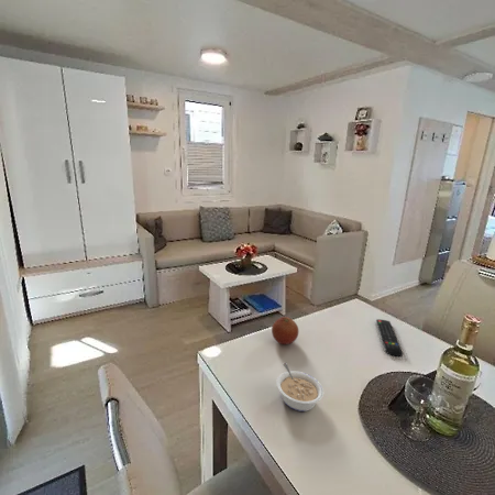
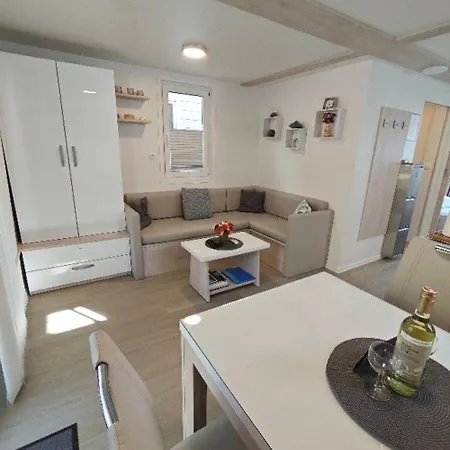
- remote control [375,318,404,358]
- fruit [271,316,299,345]
- legume [275,362,324,413]
